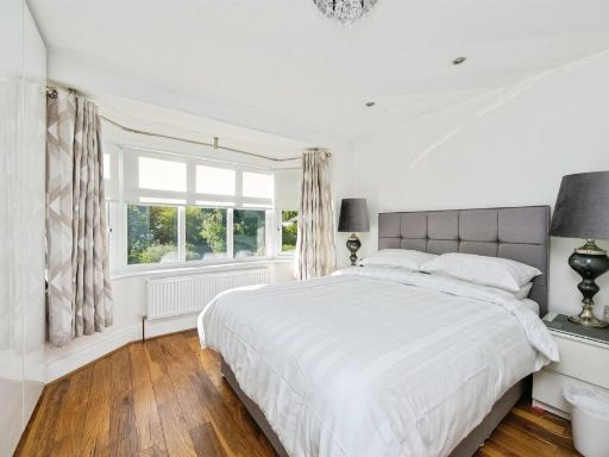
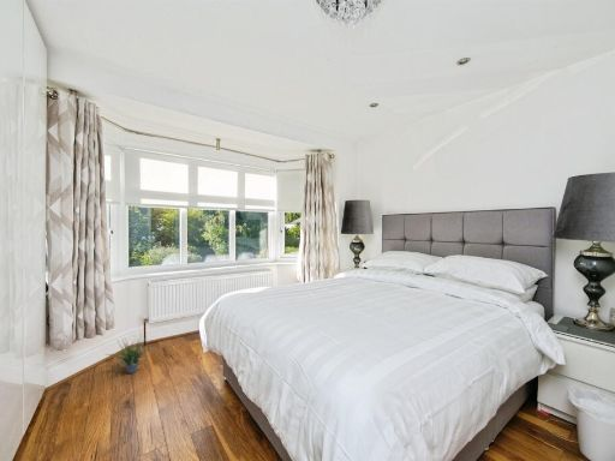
+ potted plant [103,335,156,375]
